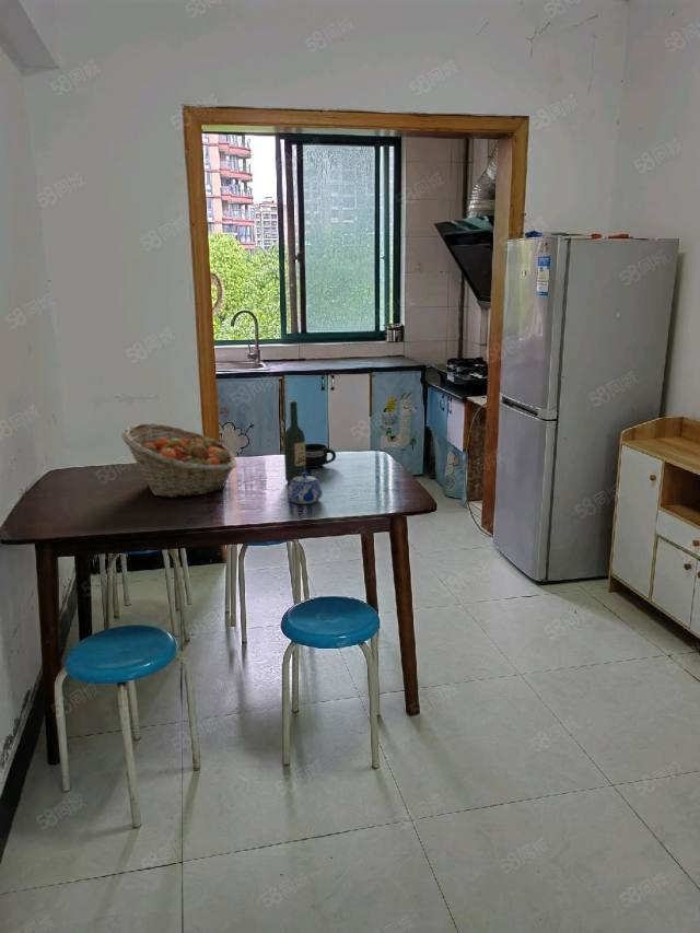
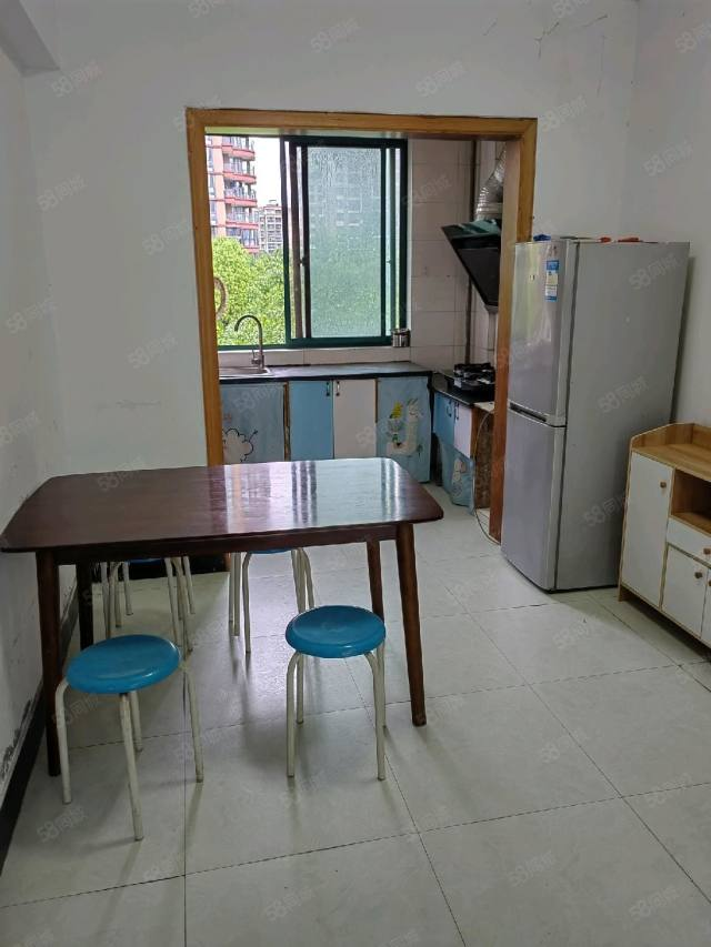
- mug [305,443,337,469]
- fruit basket [121,422,237,499]
- wine bottle [283,399,307,485]
- teapot [287,471,324,505]
